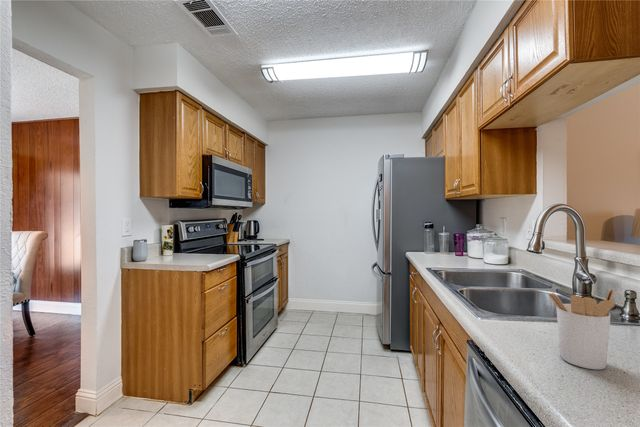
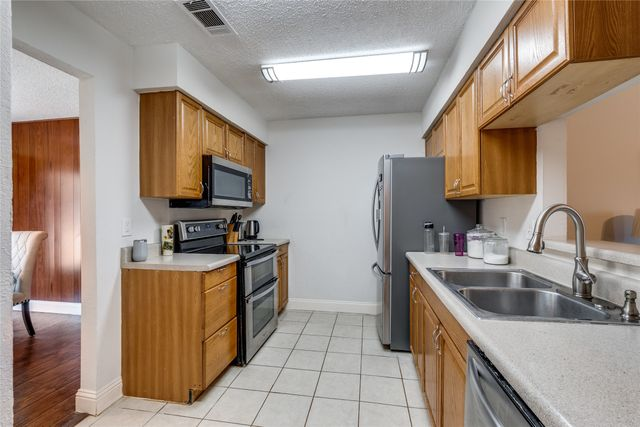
- utensil holder [546,288,616,370]
